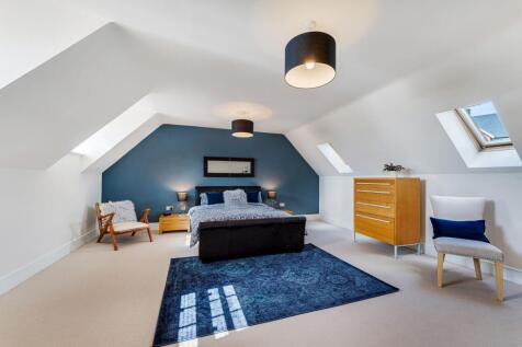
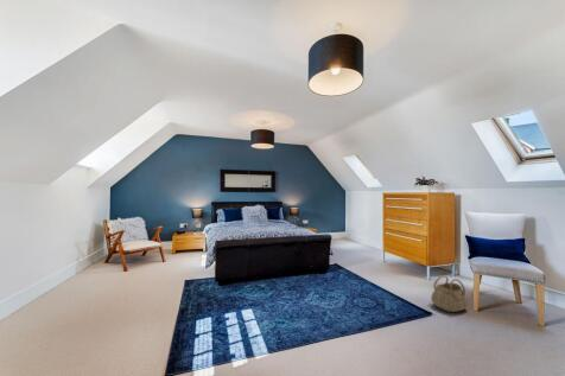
+ basket [430,274,469,313]
